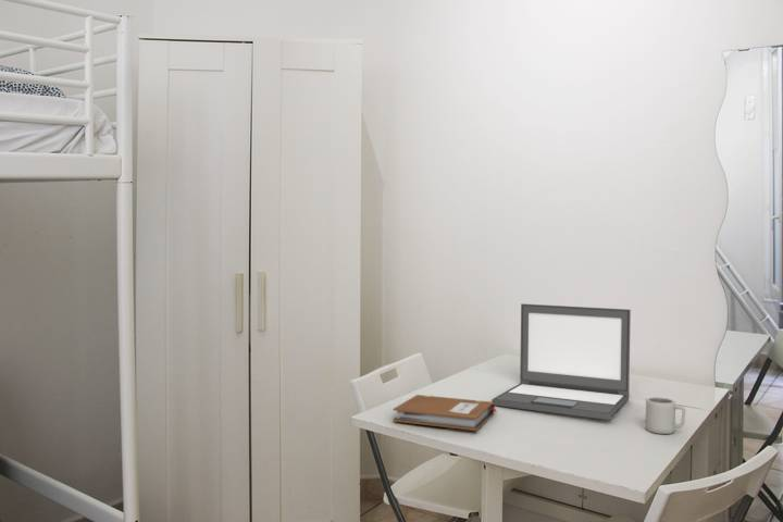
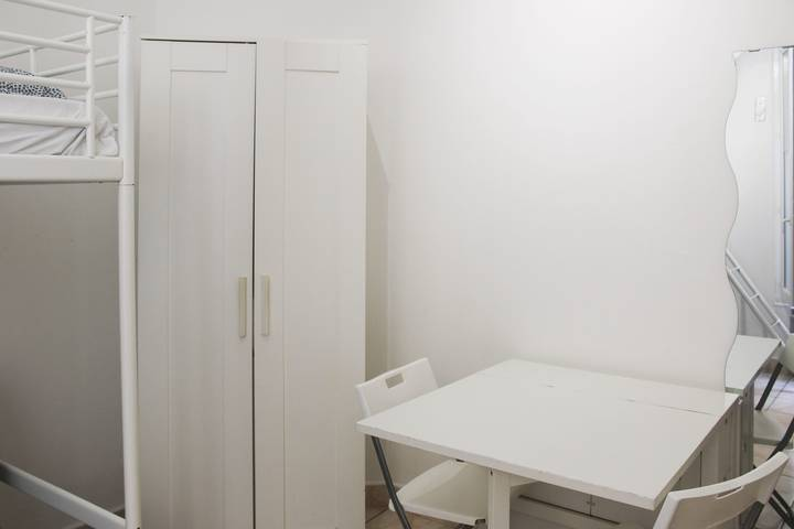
- laptop [490,302,632,421]
- cup [645,396,686,435]
- notebook [391,394,498,432]
